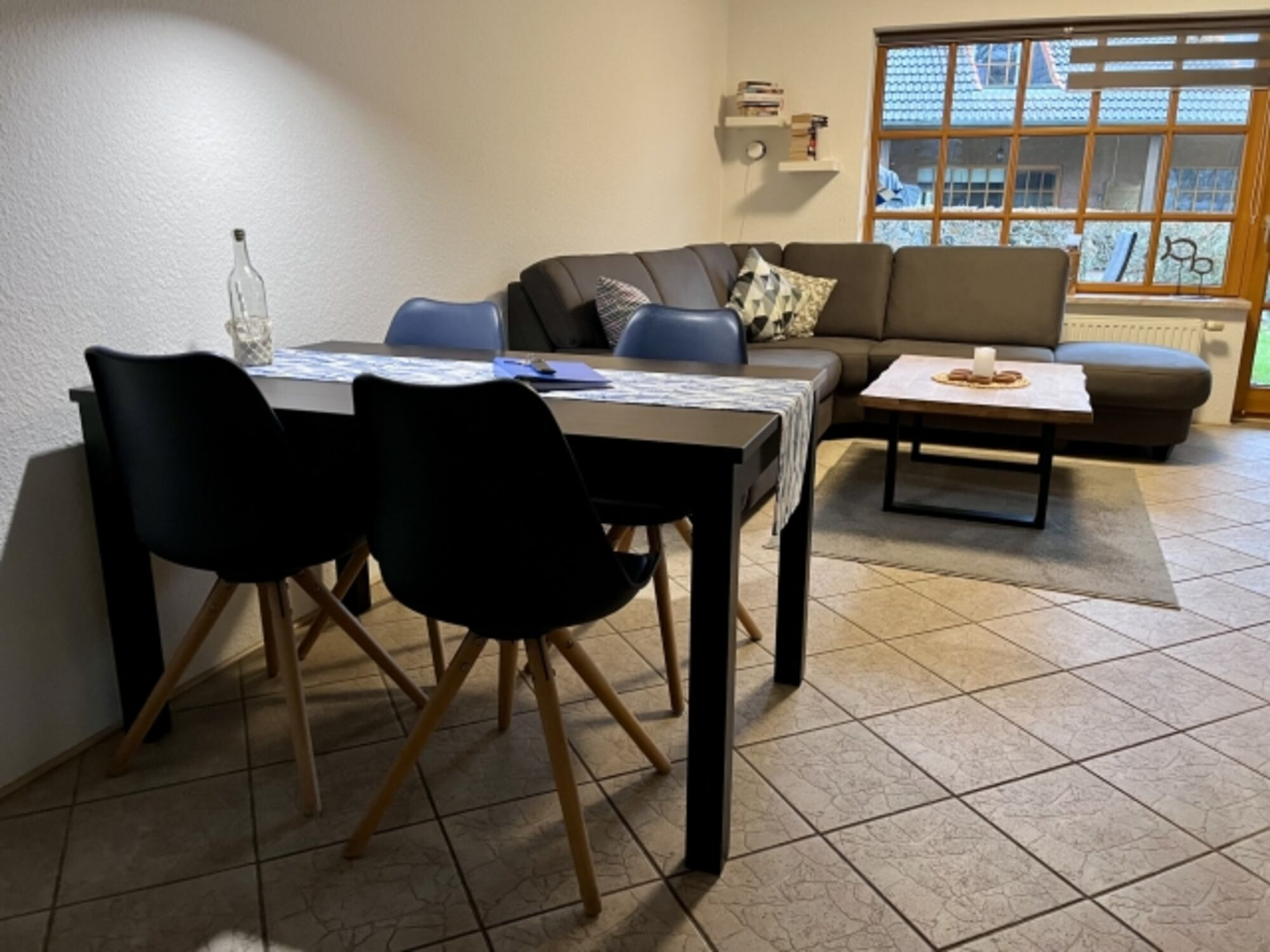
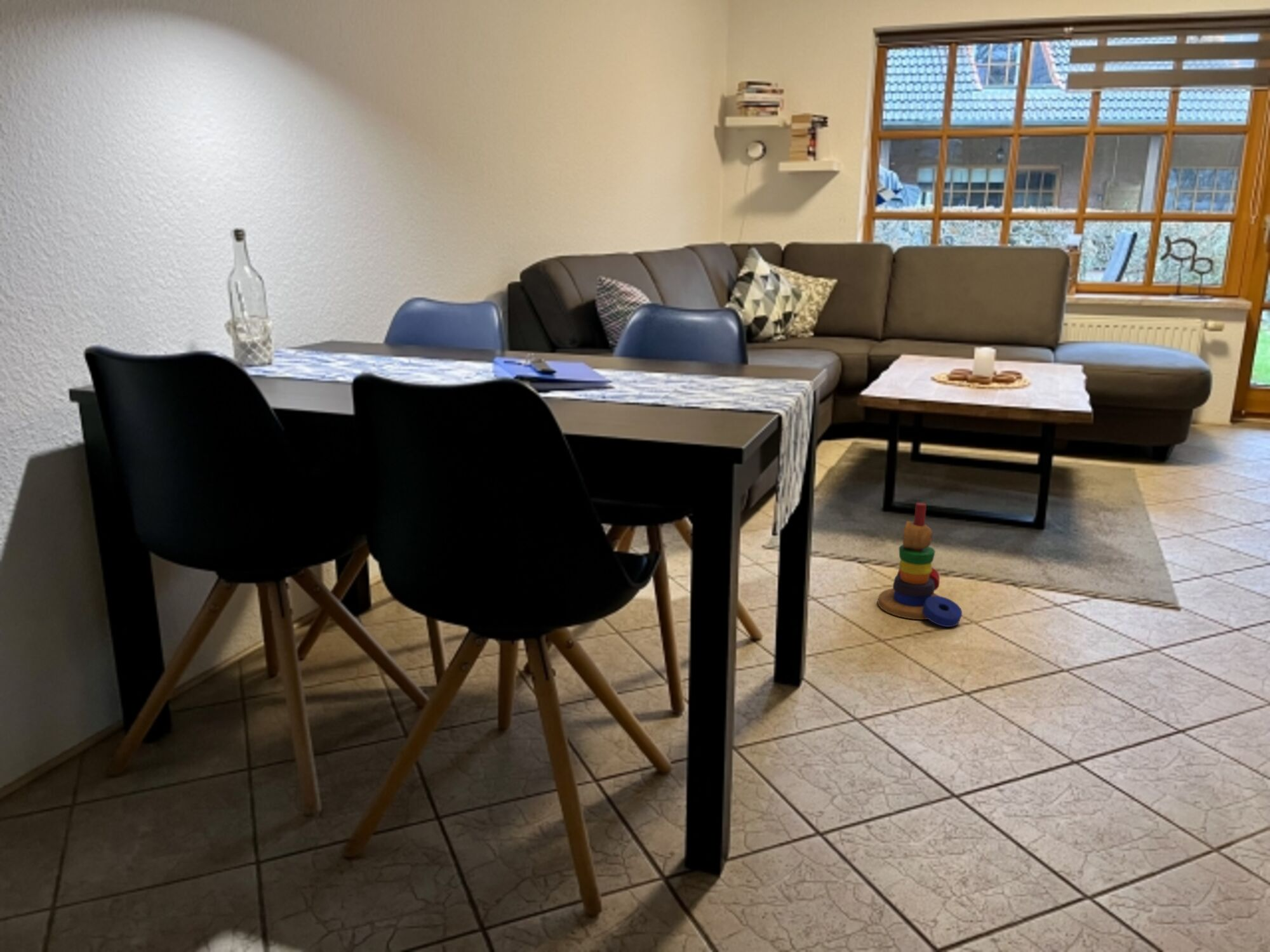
+ stacking toy [877,502,963,628]
